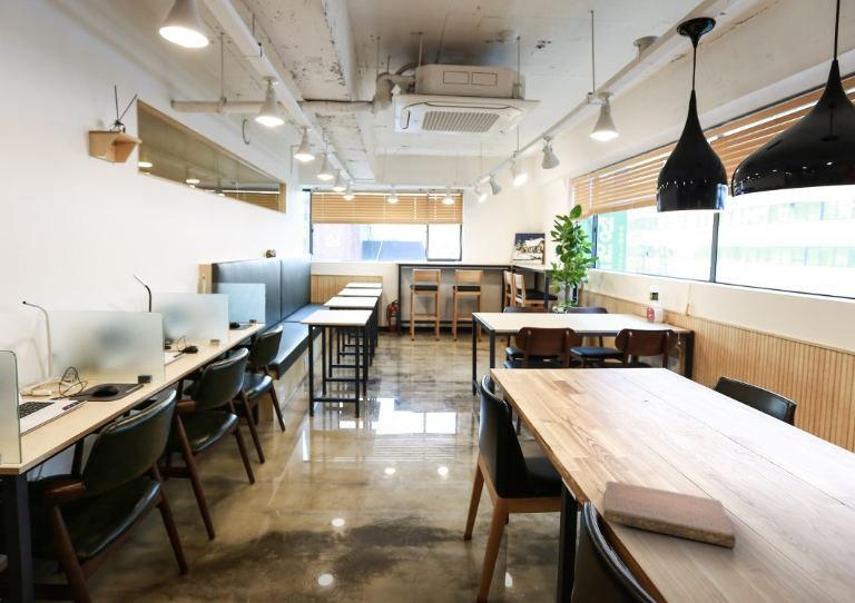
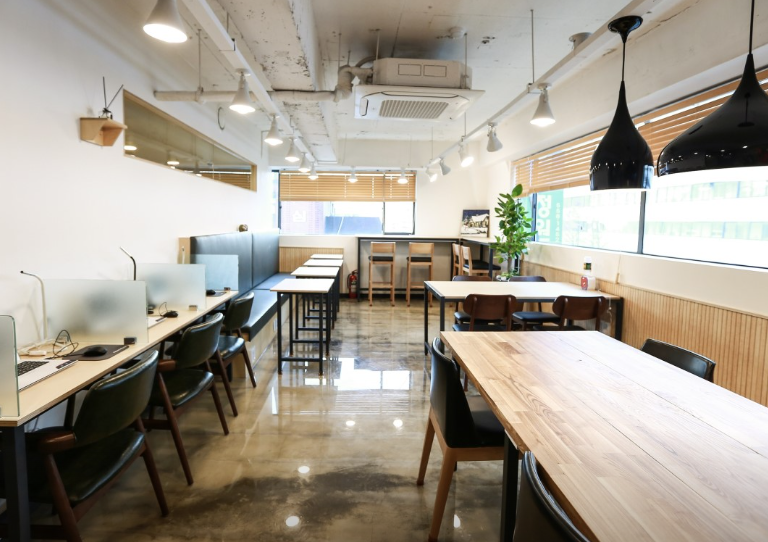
- notebook [602,480,737,548]
